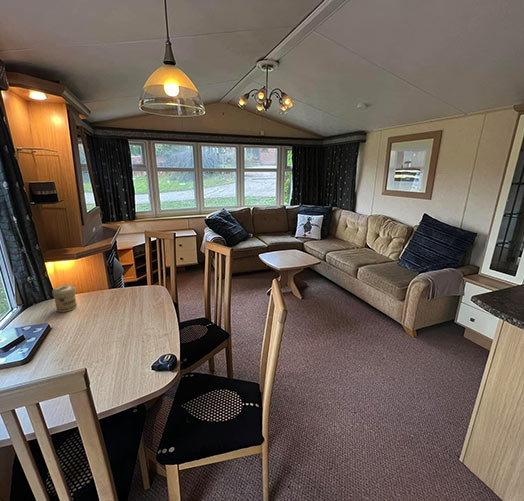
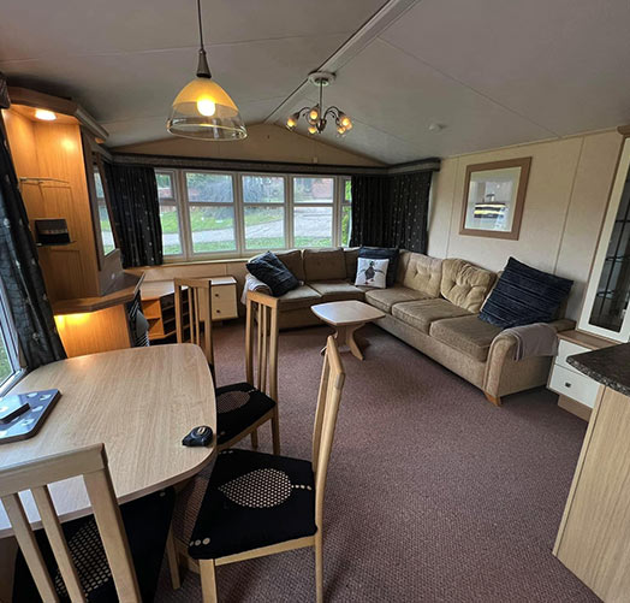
- jar [51,284,78,313]
